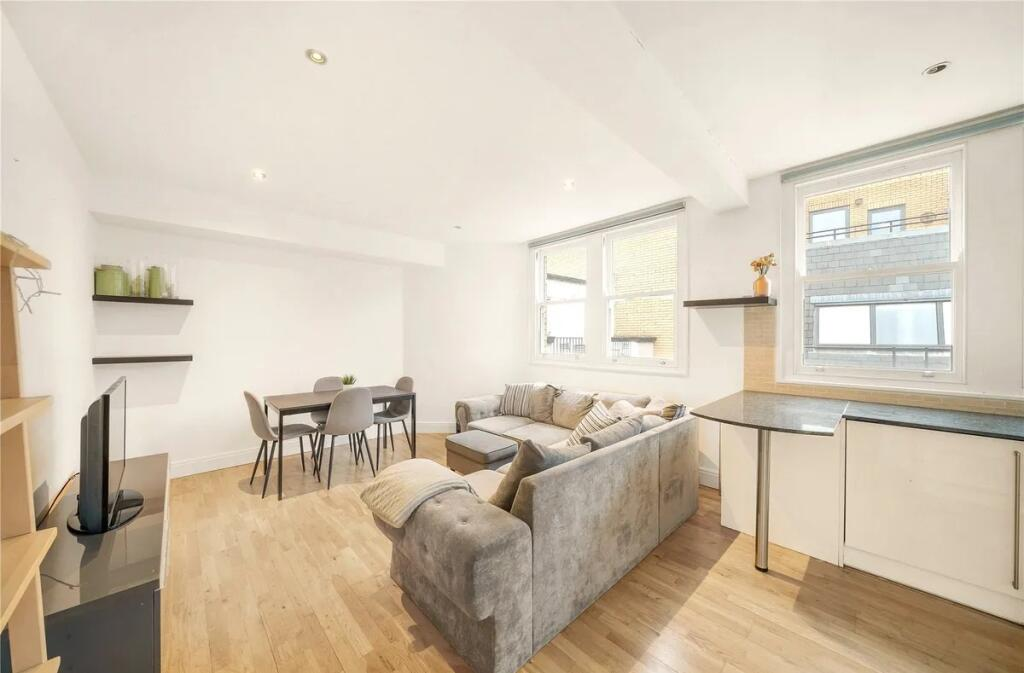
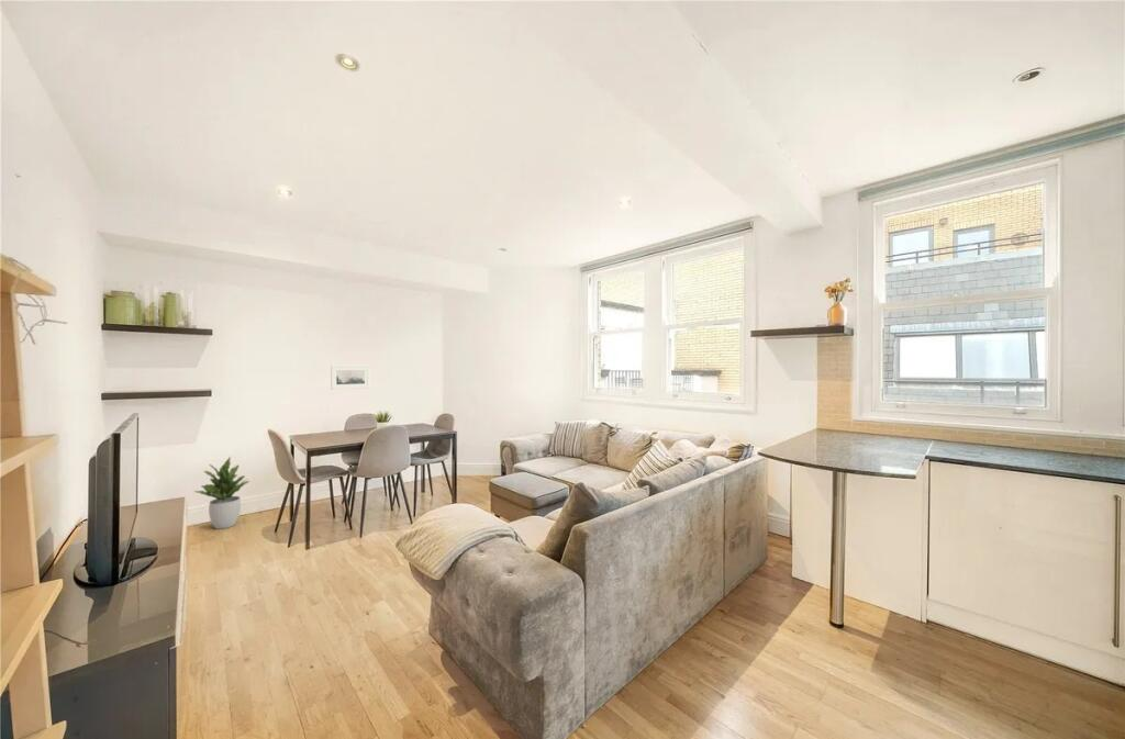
+ potted plant [193,456,250,530]
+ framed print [330,365,370,391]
